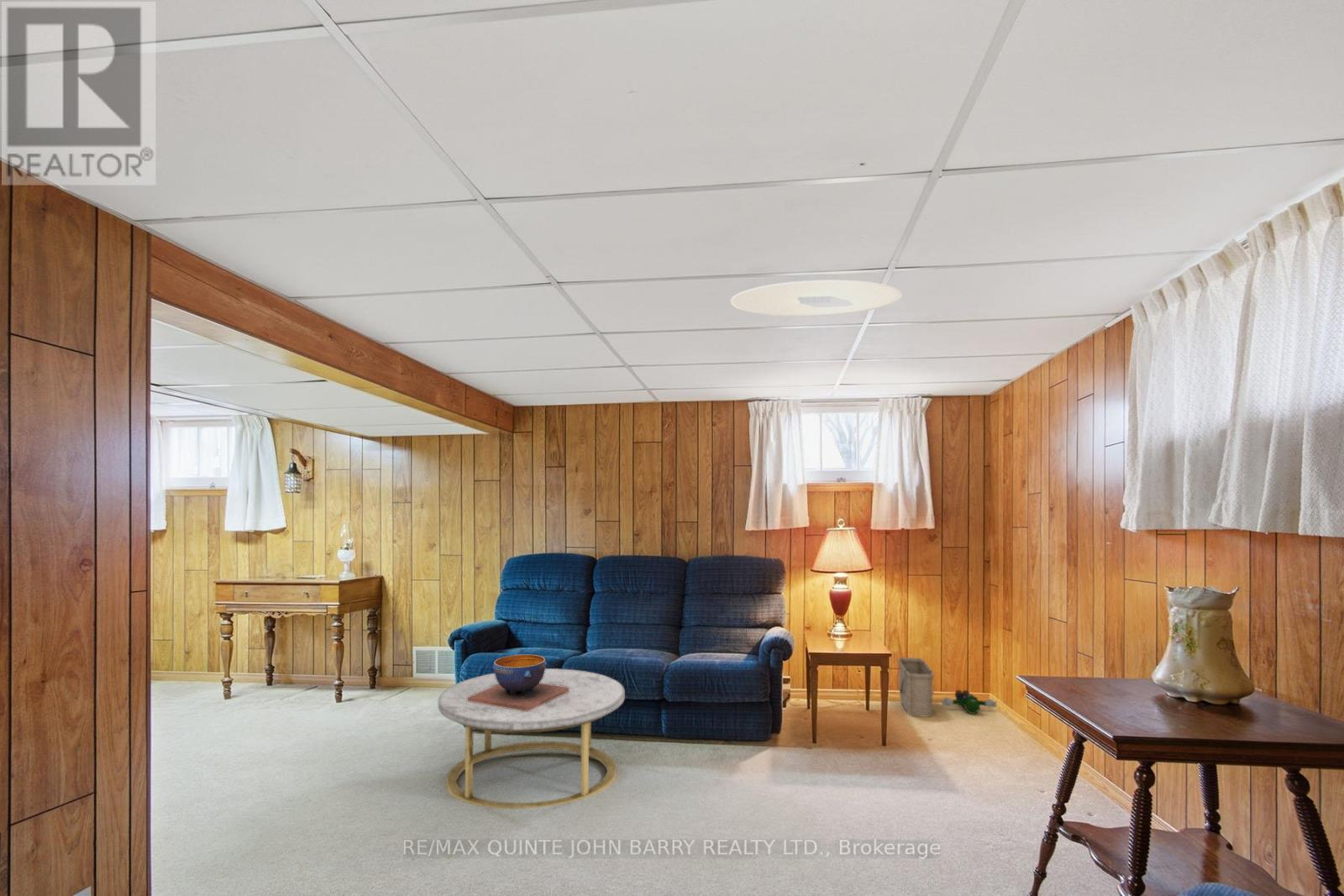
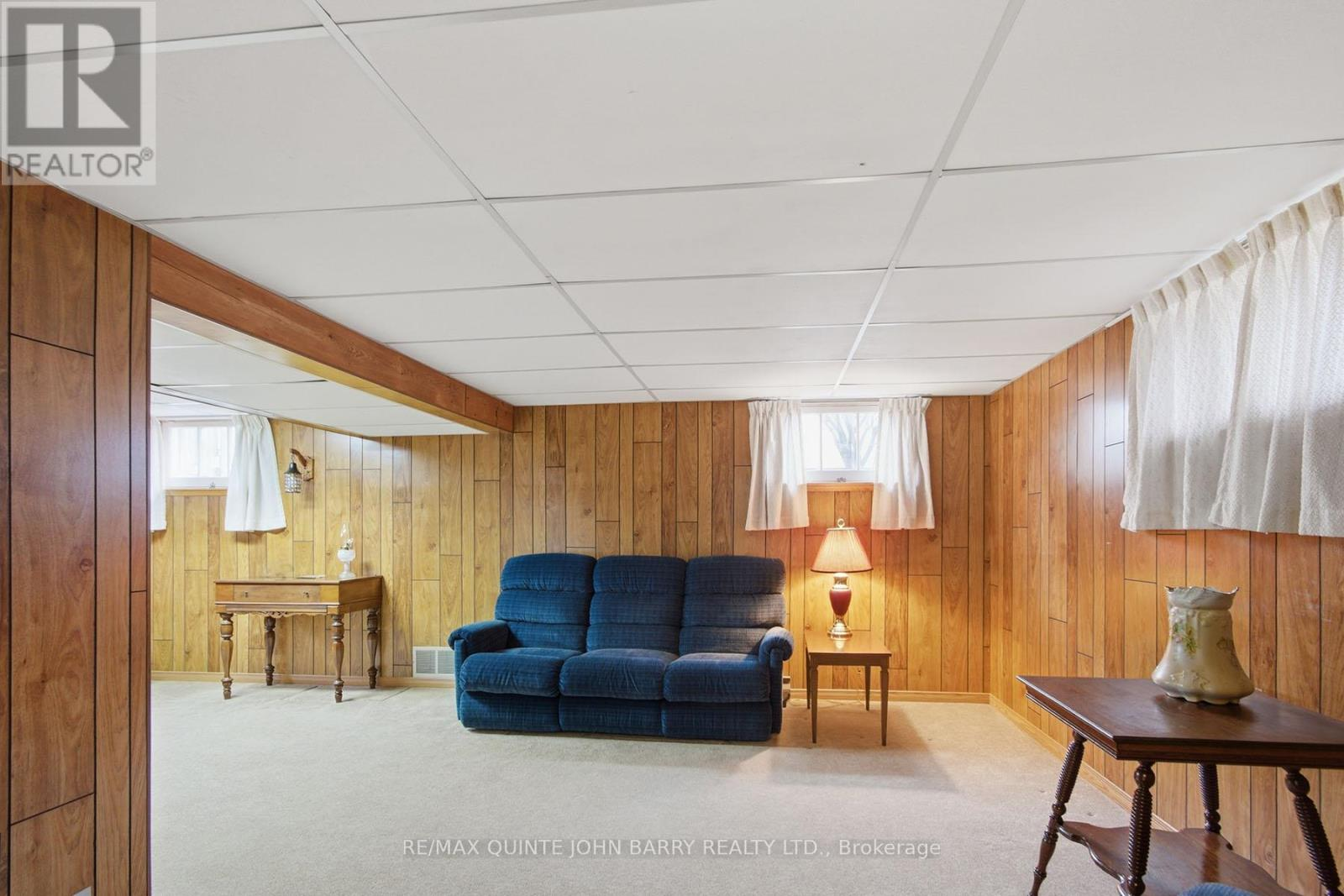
- ceiling light [730,280,903,317]
- basket [896,657,935,717]
- plush toy [941,689,998,715]
- decorative bowl [467,653,570,711]
- coffee table [438,668,626,810]
